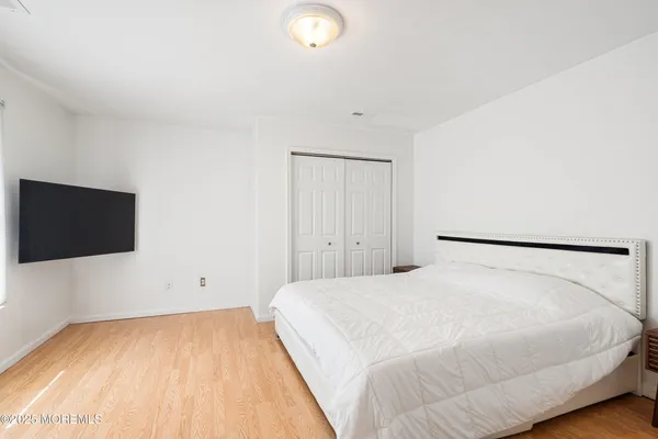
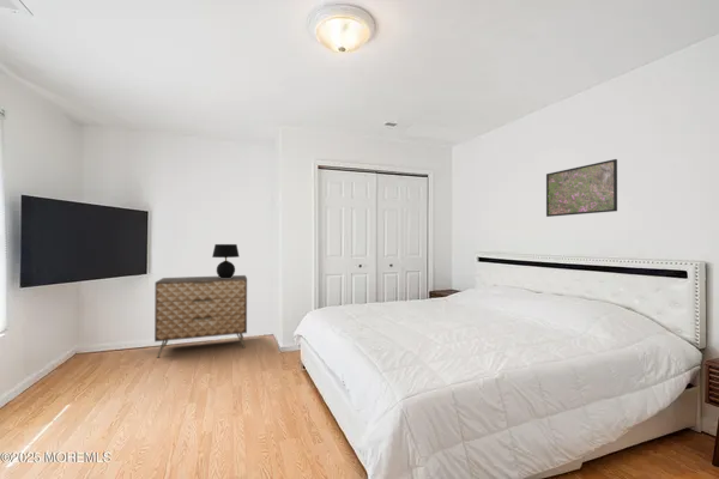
+ dresser [153,274,248,358]
+ table lamp [211,243,240,278]
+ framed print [545,158,618,218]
